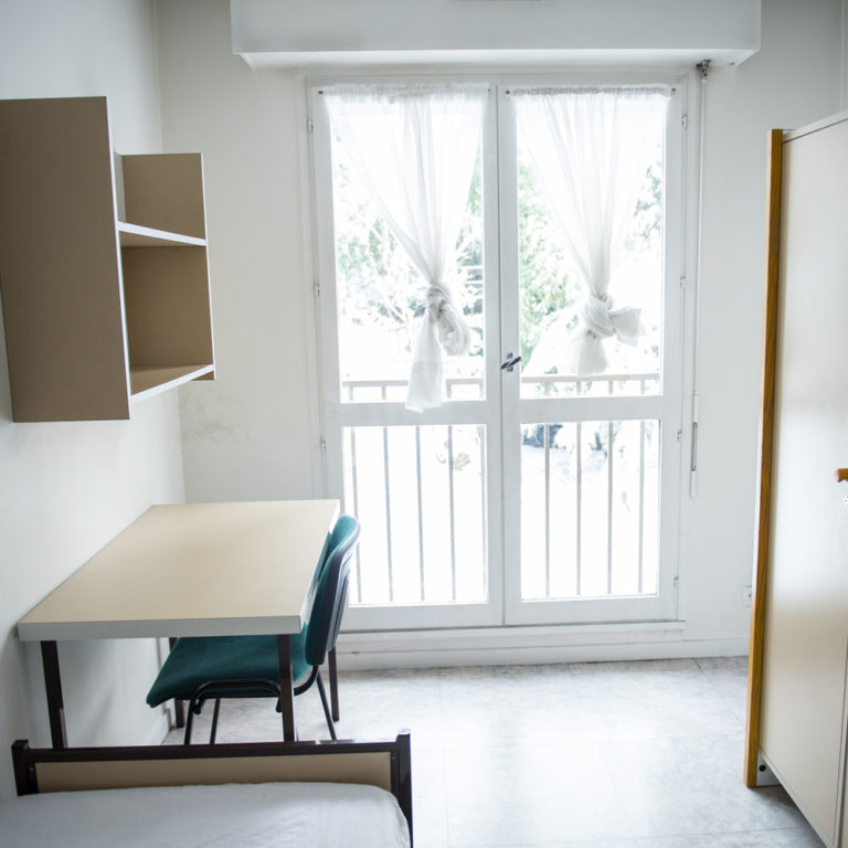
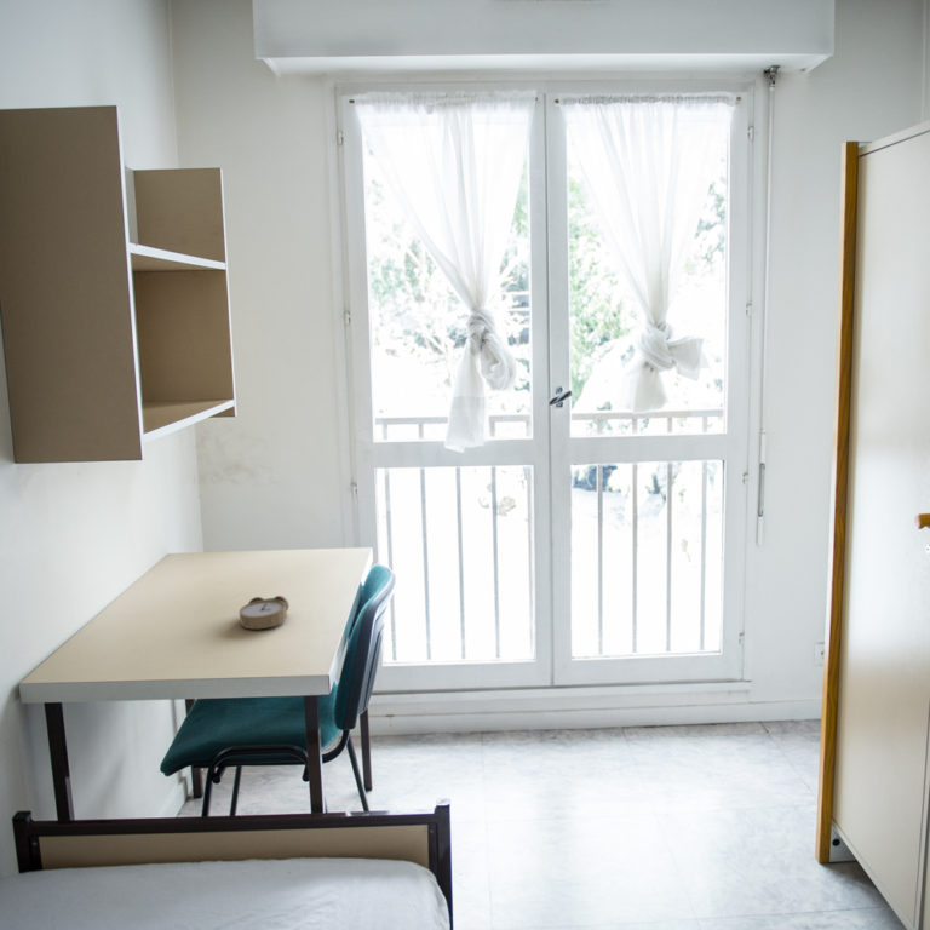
+ alarm clock [237,595,291,630]
